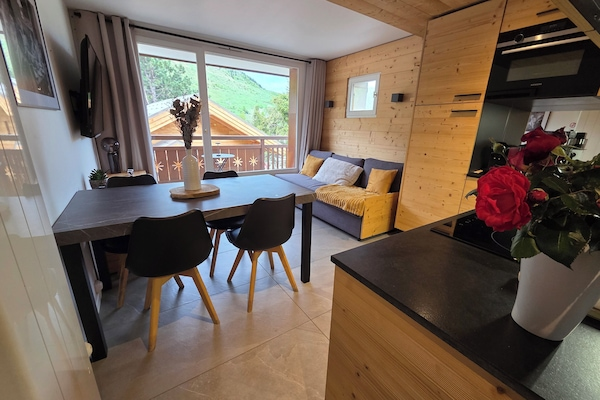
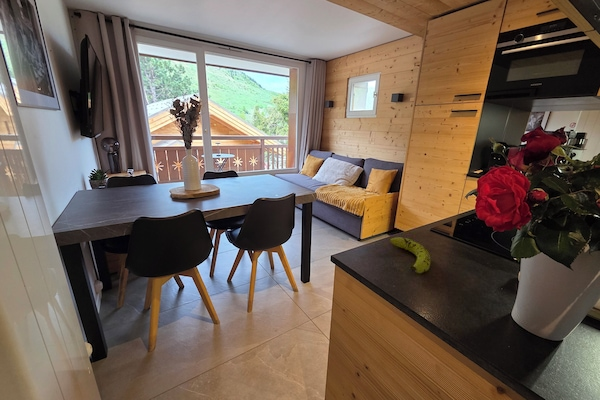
+ fruit [389,236,431,274]
